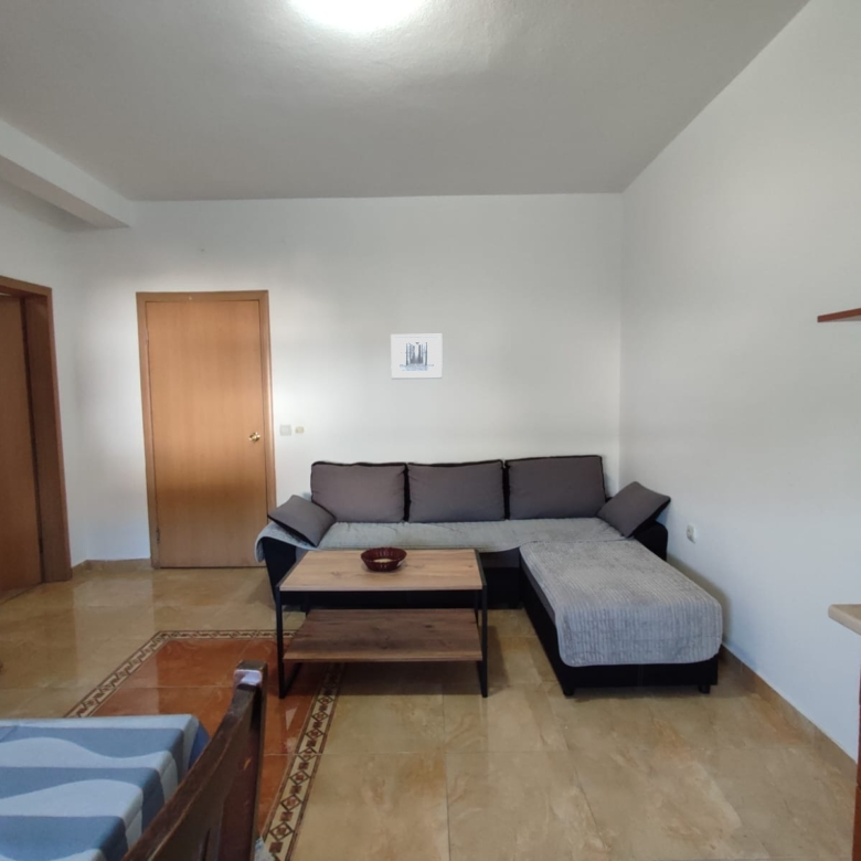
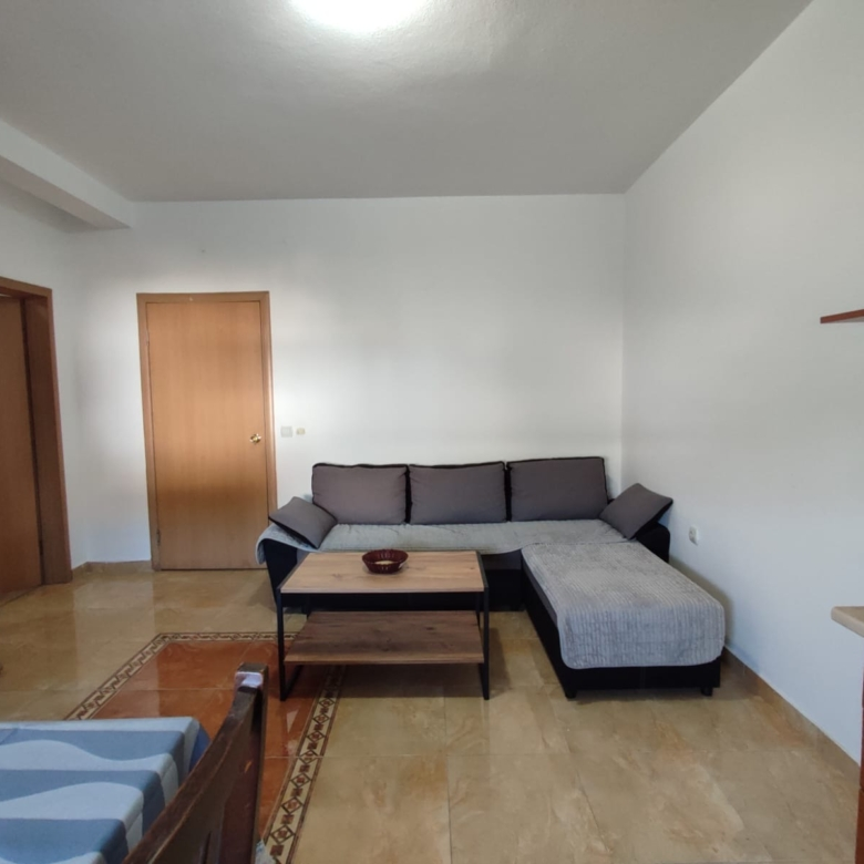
- wall art [390,333,444,380]
